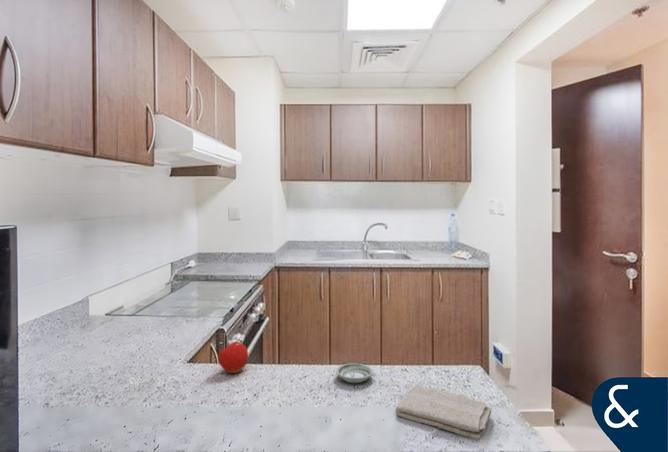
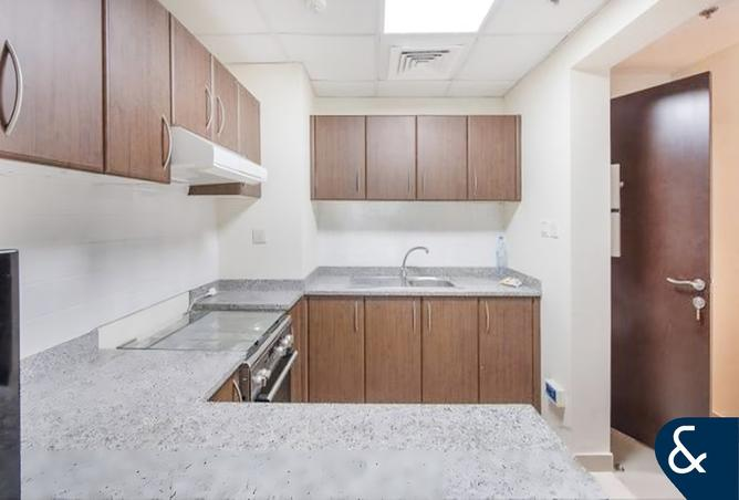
- fruit [217,340,249,374]
- washcloth [395,385,493,441]
- saucer [335,363,374,384]
